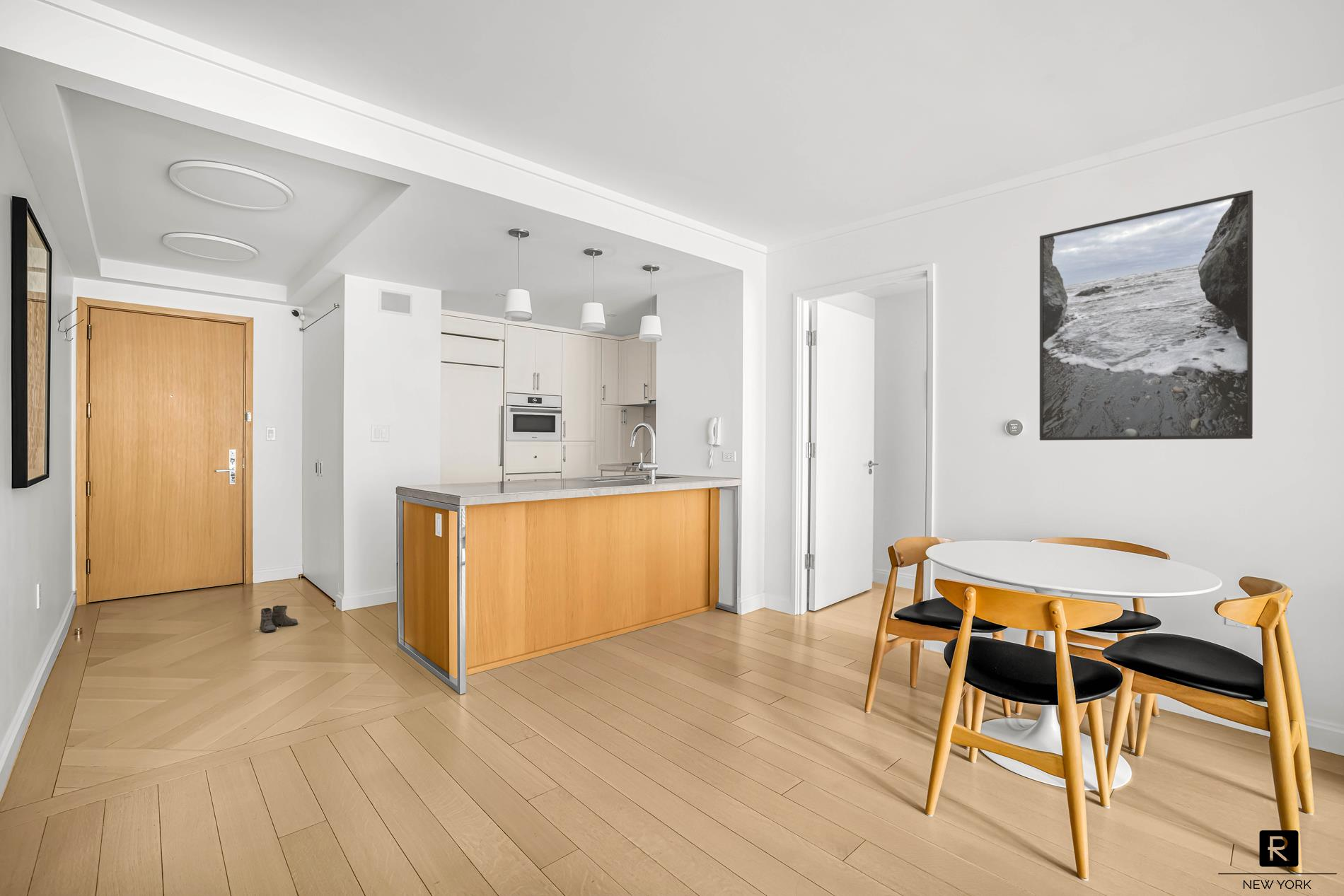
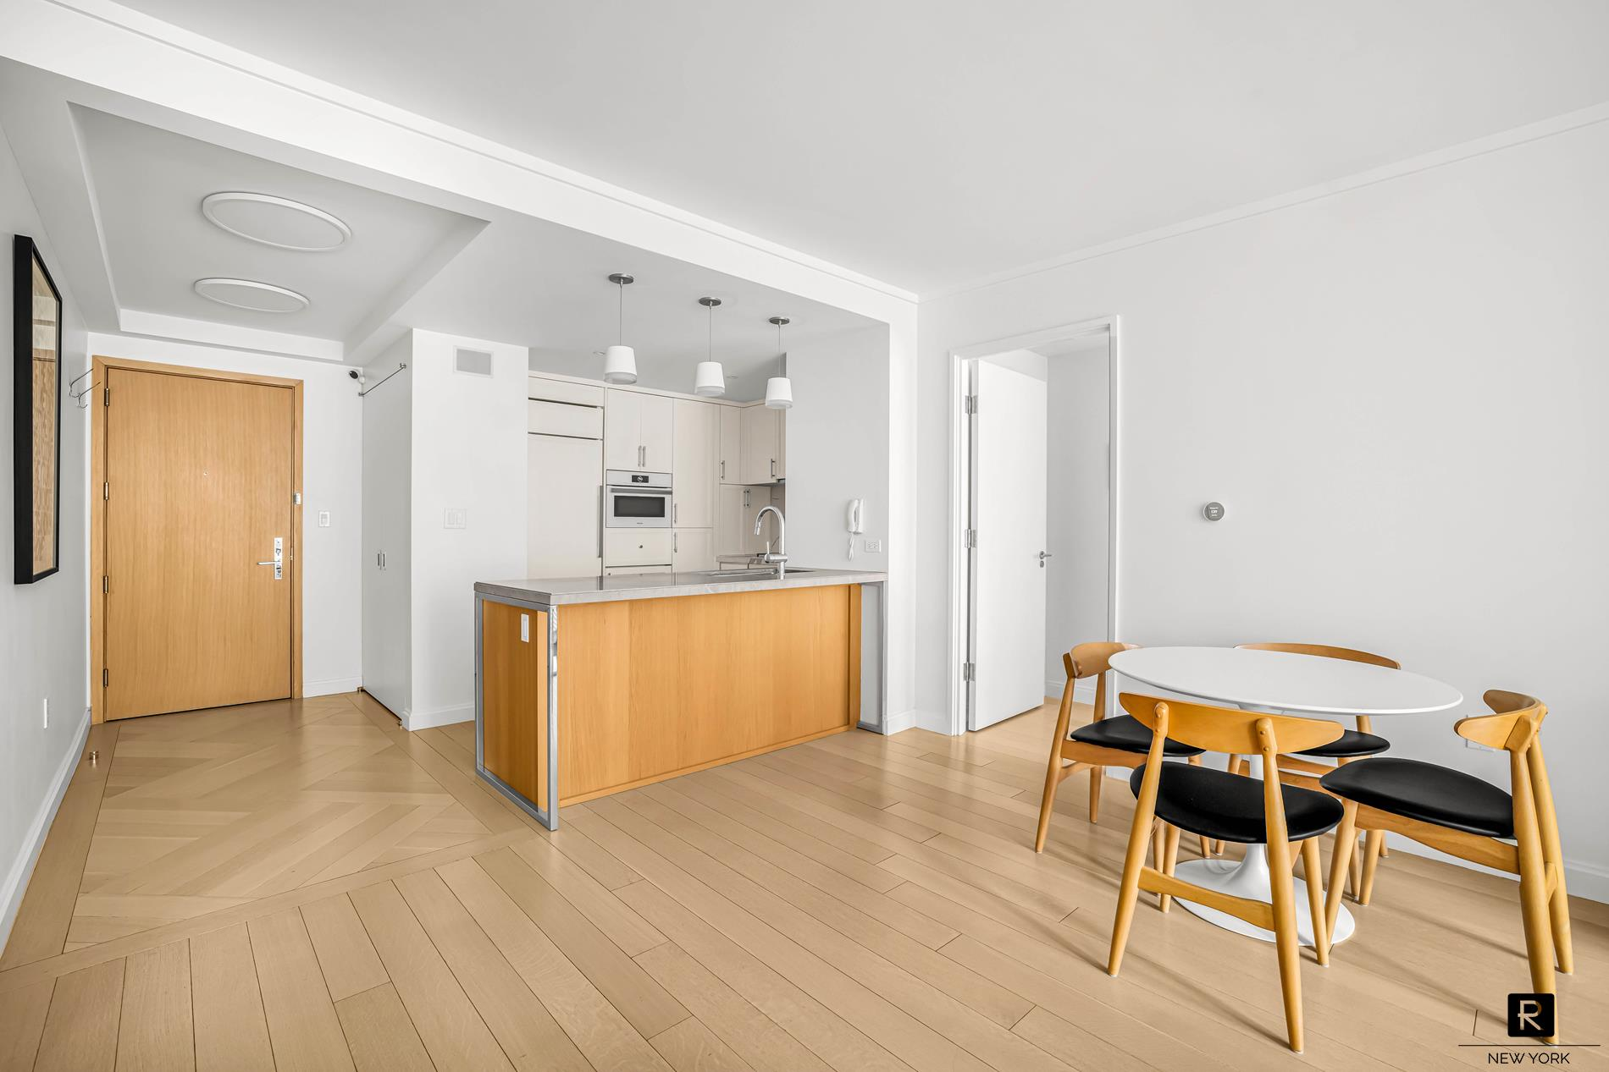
- boots [253,605,299,633]
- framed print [1039,190,1253,441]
